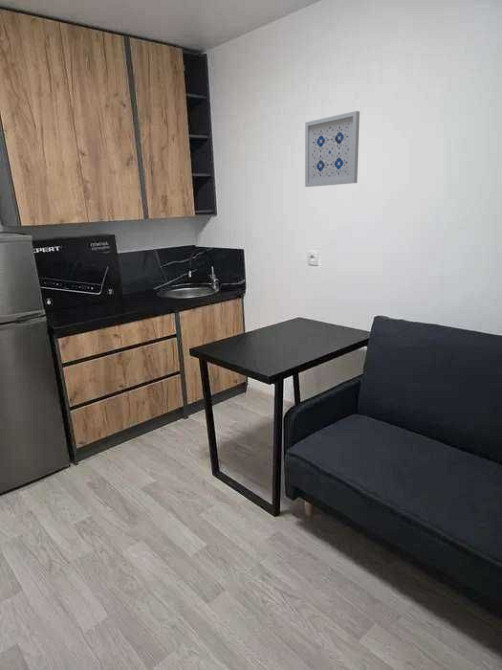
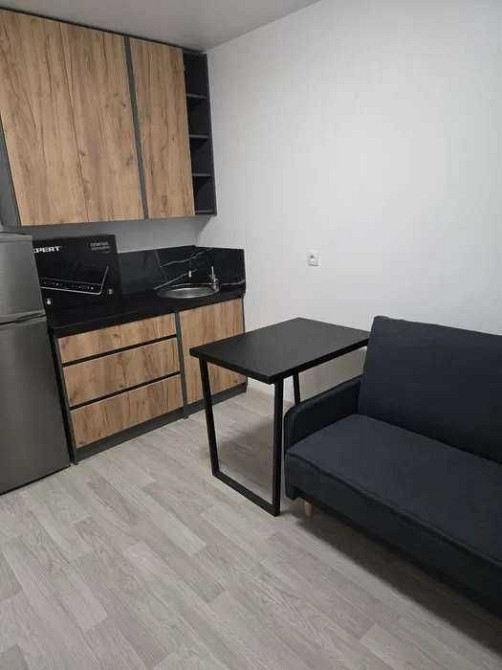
- wall art [304,110,361,188]
